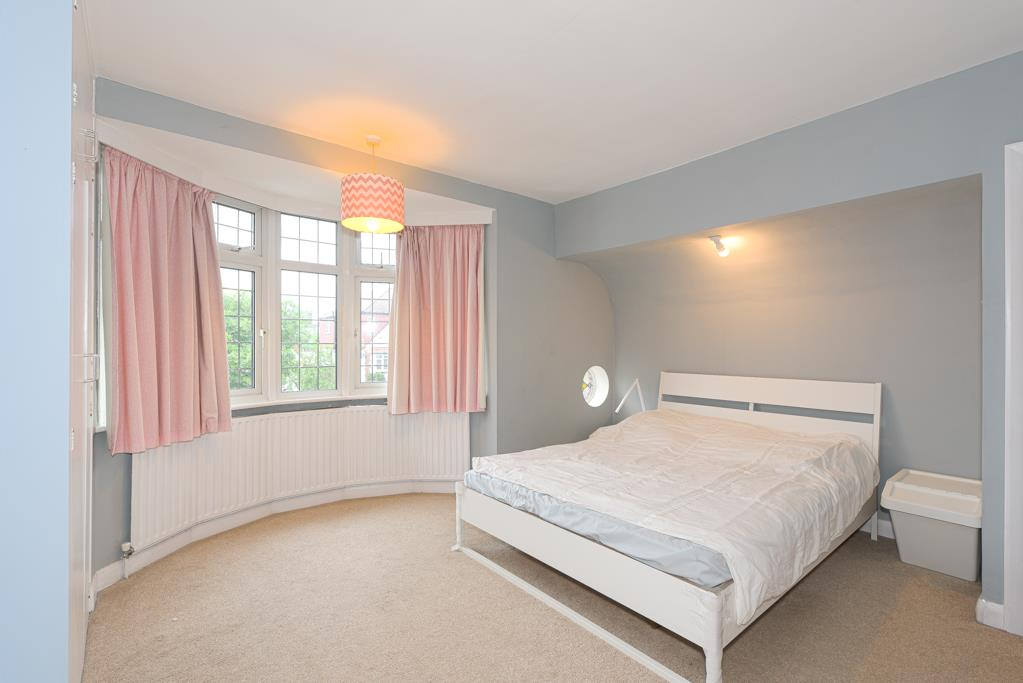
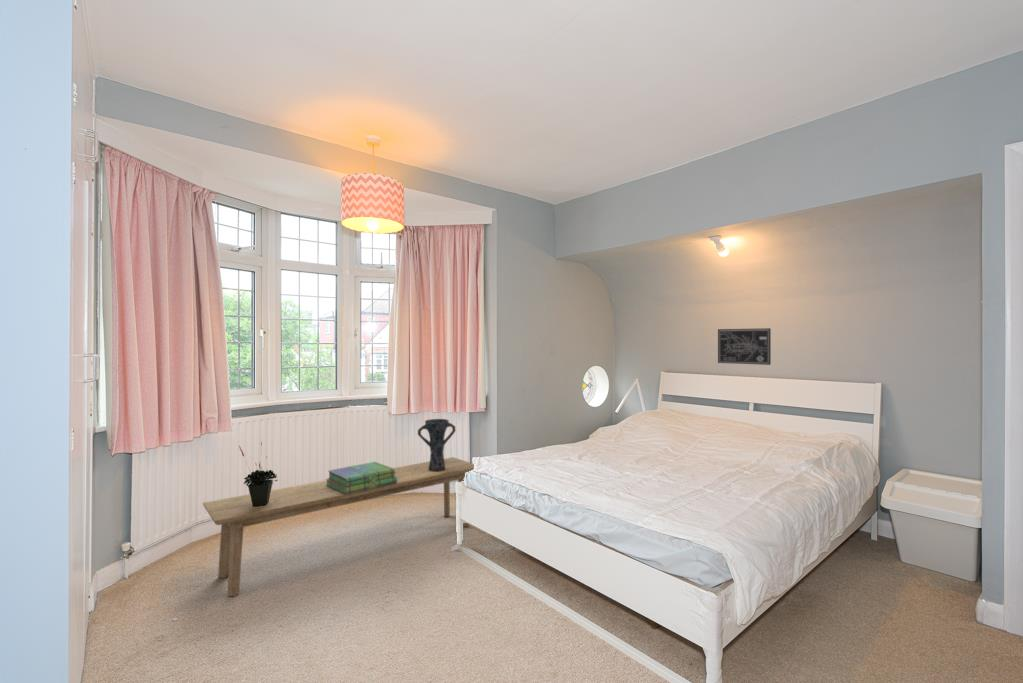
+ vase [417,418,457,471]
+ wall art [717,327,772,366]
+ stack of books [325,461,397,494]
+ potted plant [238,442,279,507]
+ bench [202,456,475,597]
